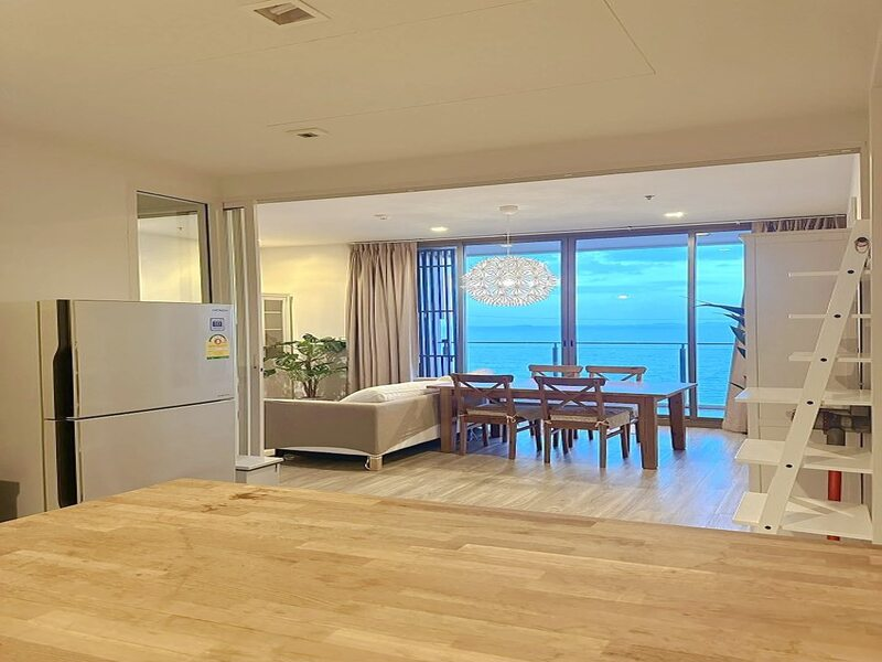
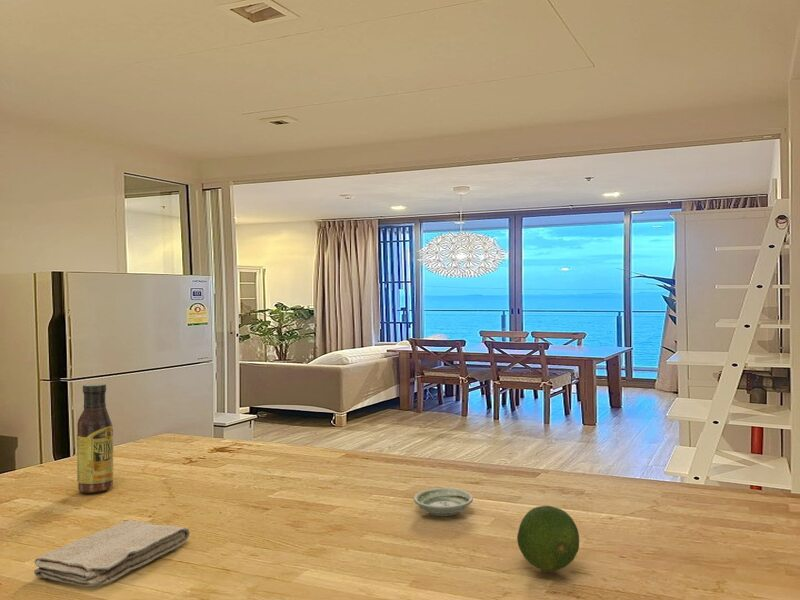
+ fruit [516,505,580,572]
+ saucer [413,487,474,517]
+ washcloth [33,519,191,588]
+ sauce bottle [76,382,114,494]
